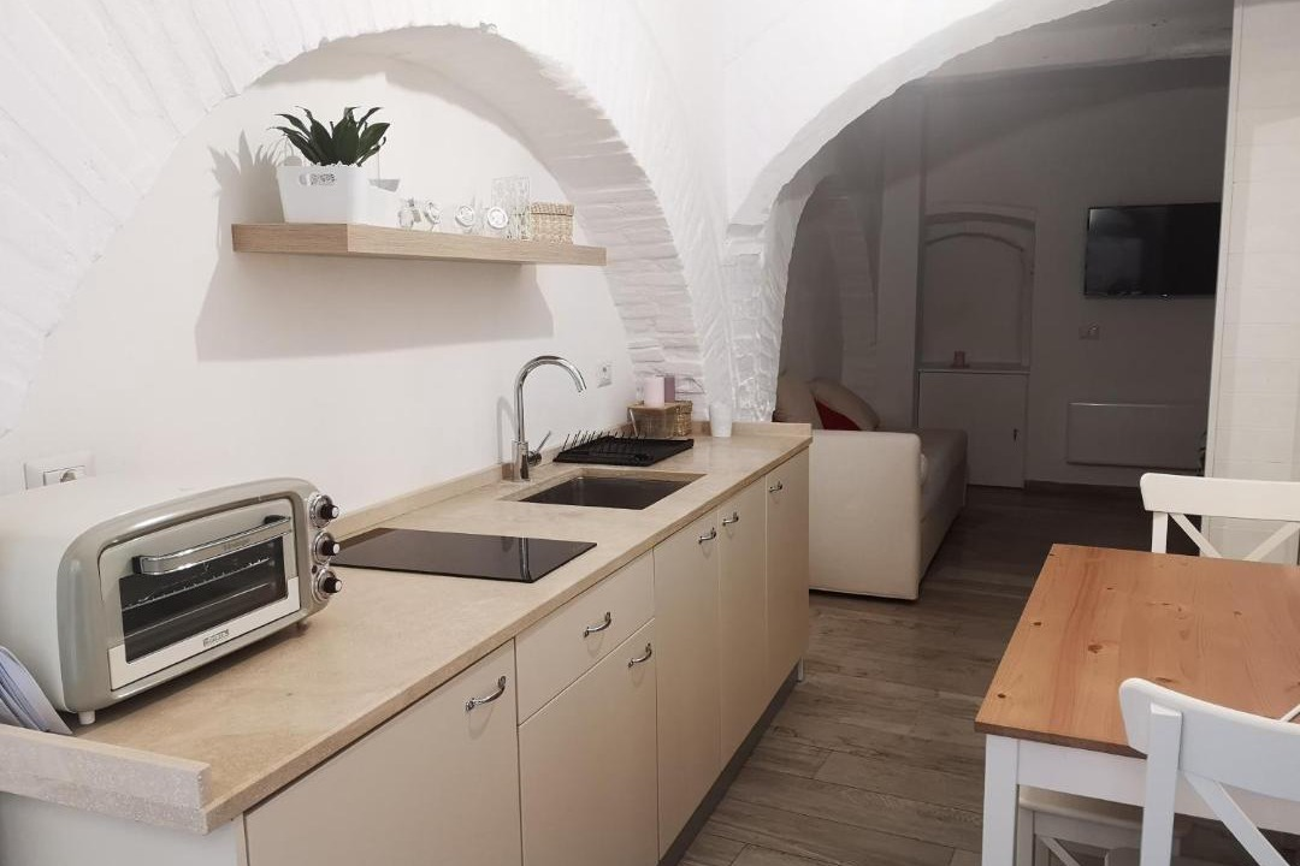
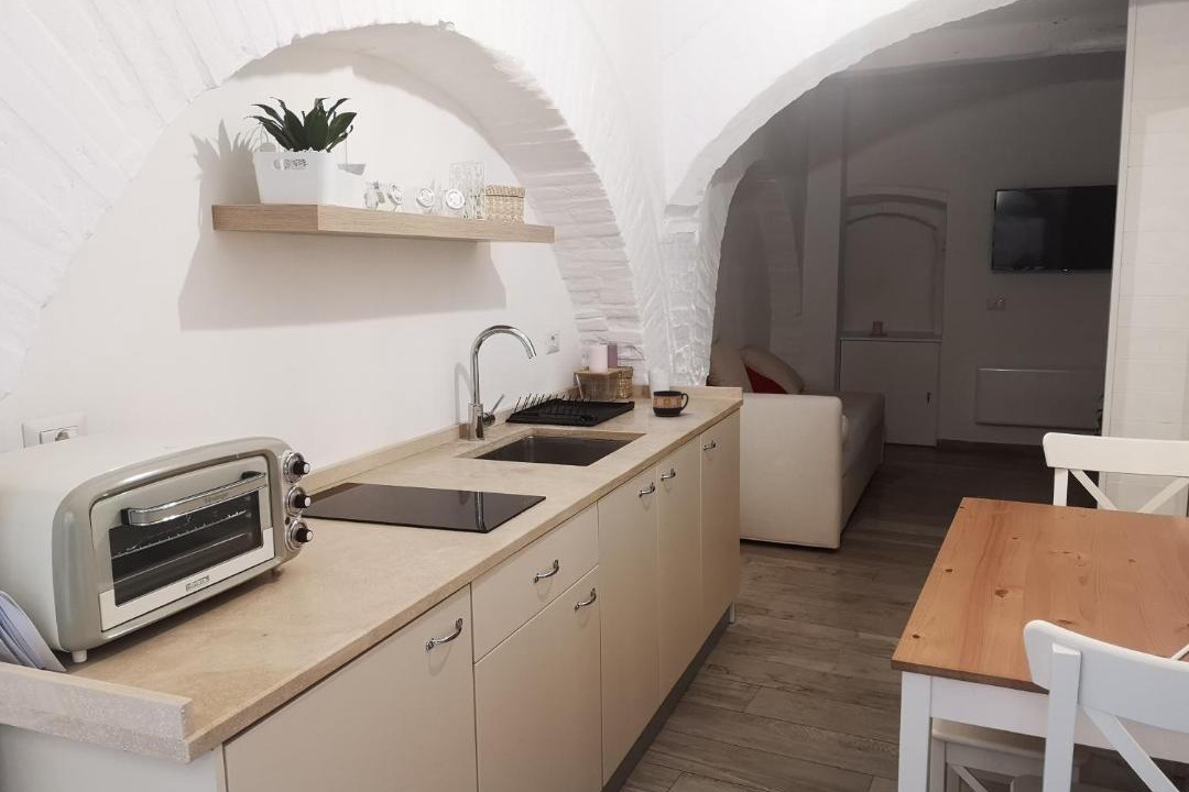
+ cup [652,389,689,417]
